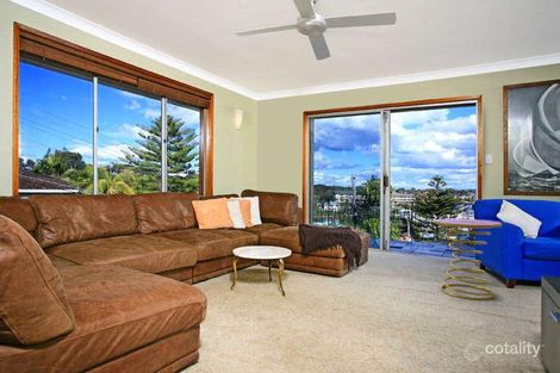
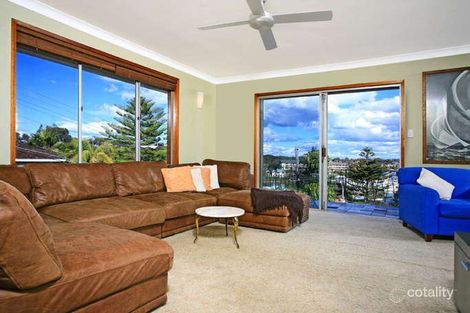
- side table [433,218,503,301]
